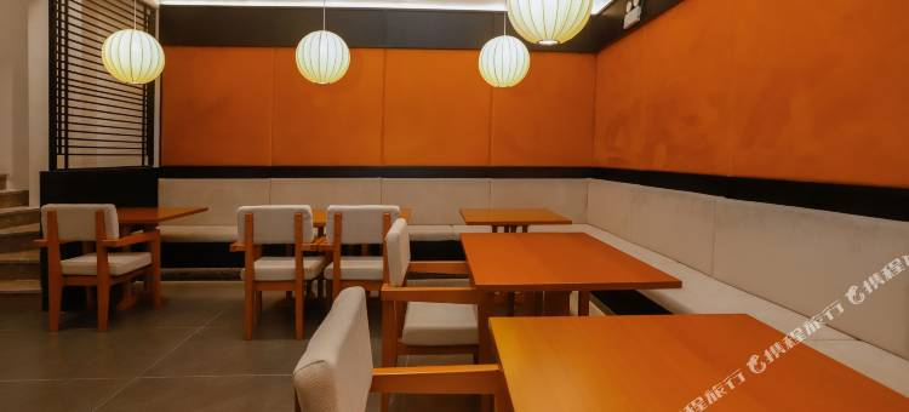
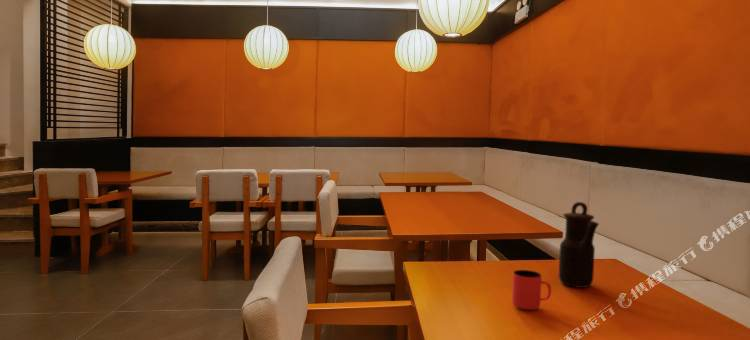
+ teapot [558,201,600,289]
+ cup [511,269,552,311]
